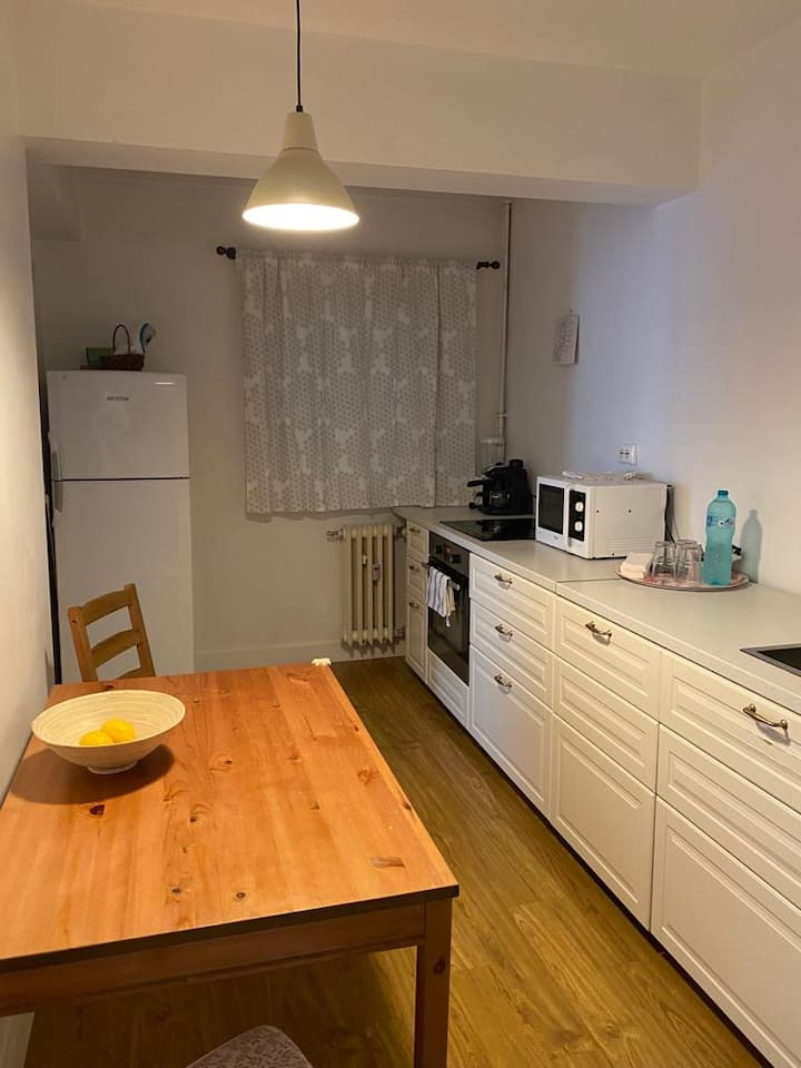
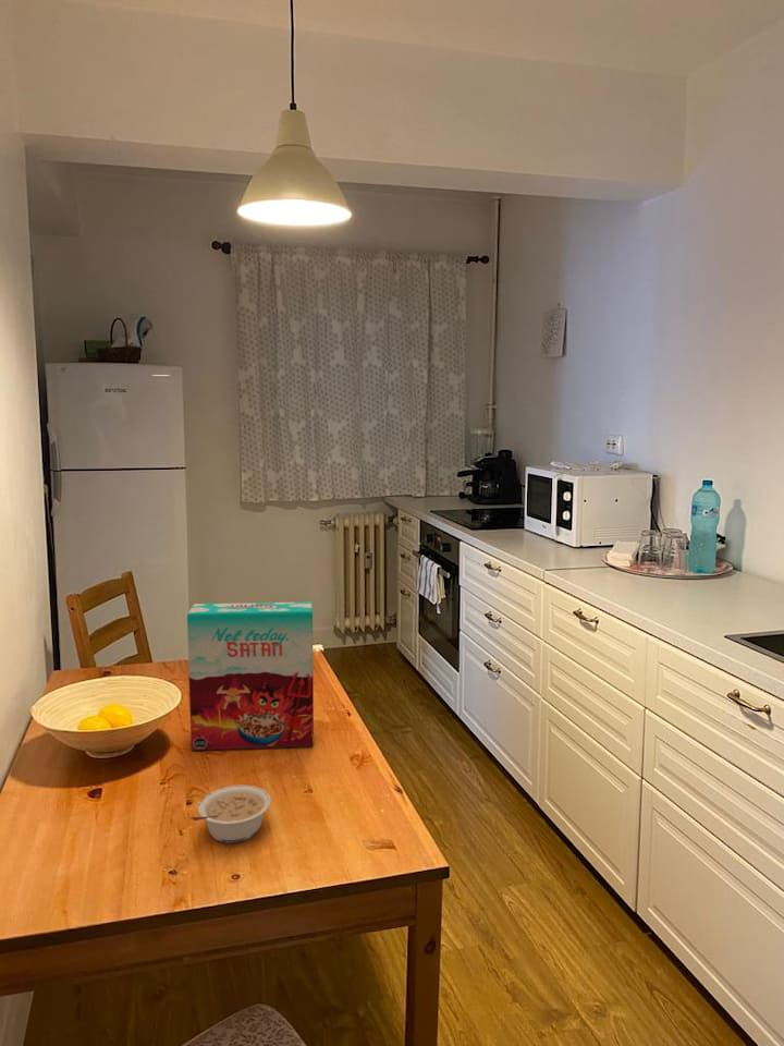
+ legume [189,784,272,844]
+ cereal box [186,600,315,752]
